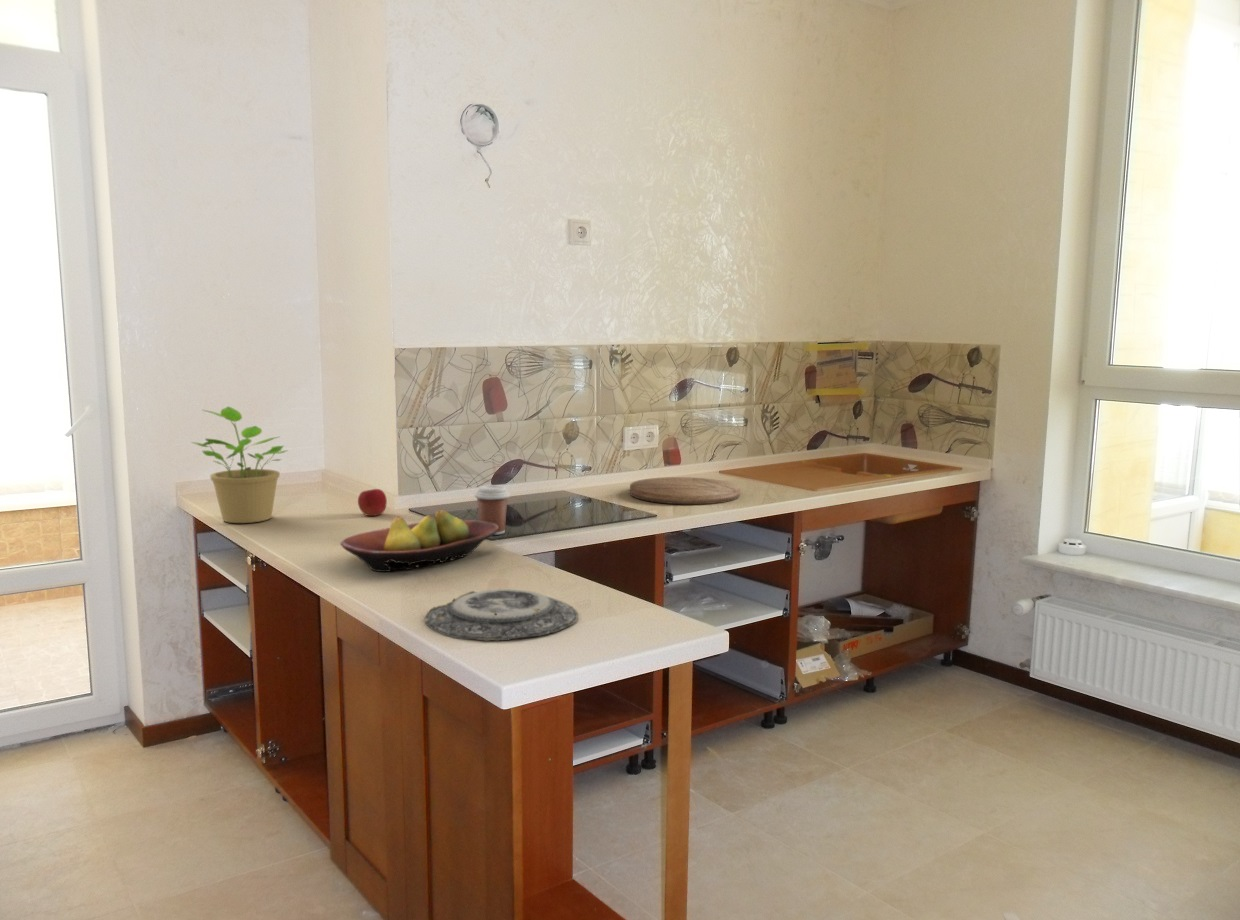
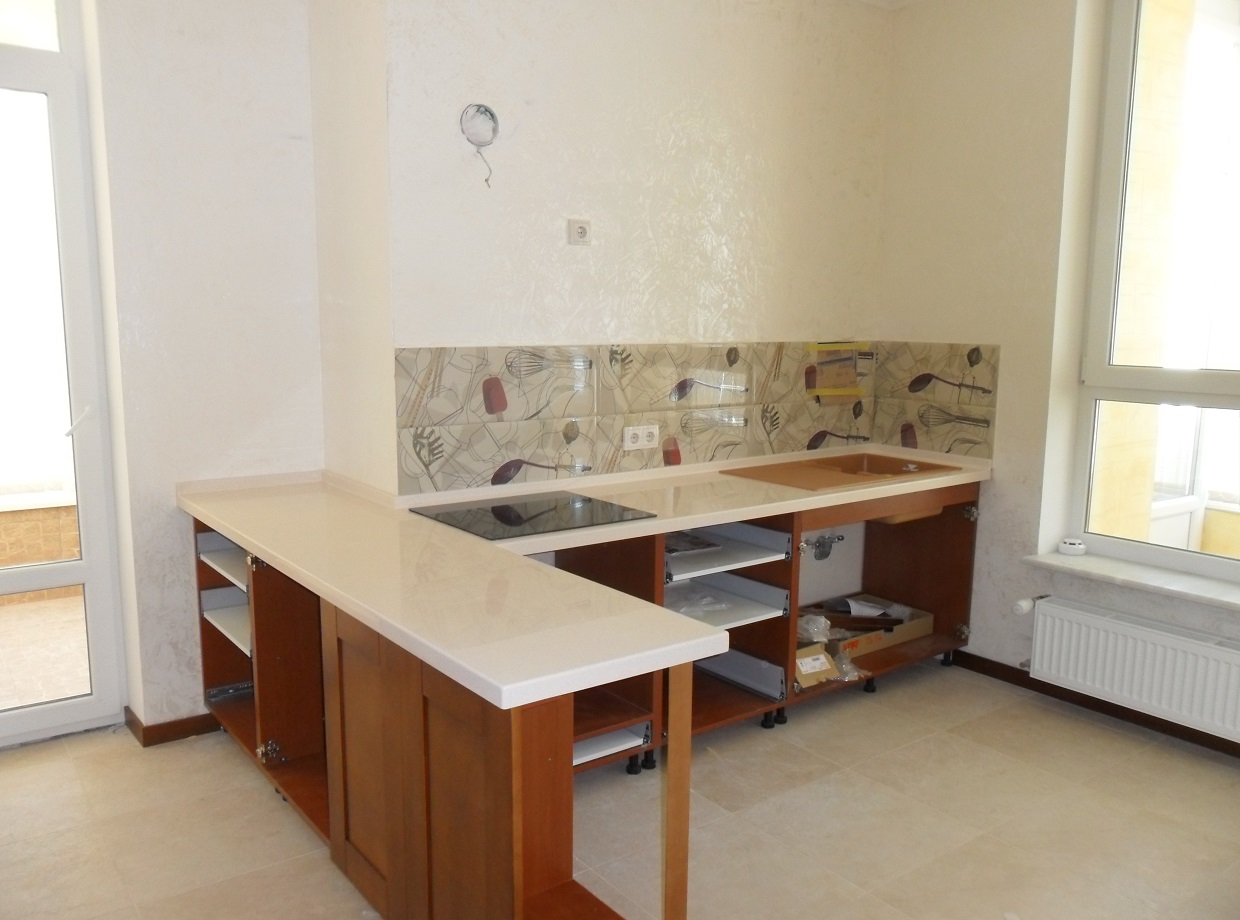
- coffee cup [474,484,511,536]
- fruit bowl [340,509,498,573]
- apple [357,488,388,517]
- plate [424,587,579,641]
- potted plant [190,406,288,524]
- cutting board [629,476,741,505]
